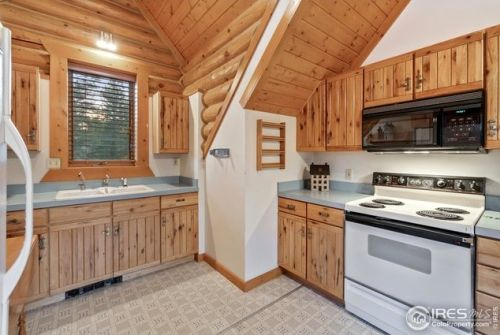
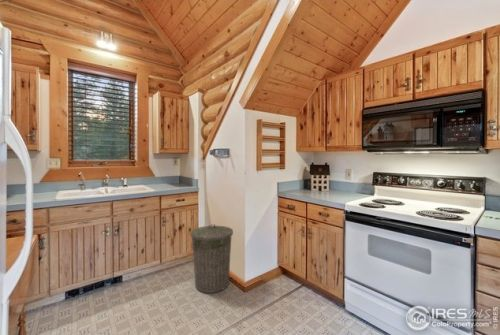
+ trash can [189,223,234,294]
